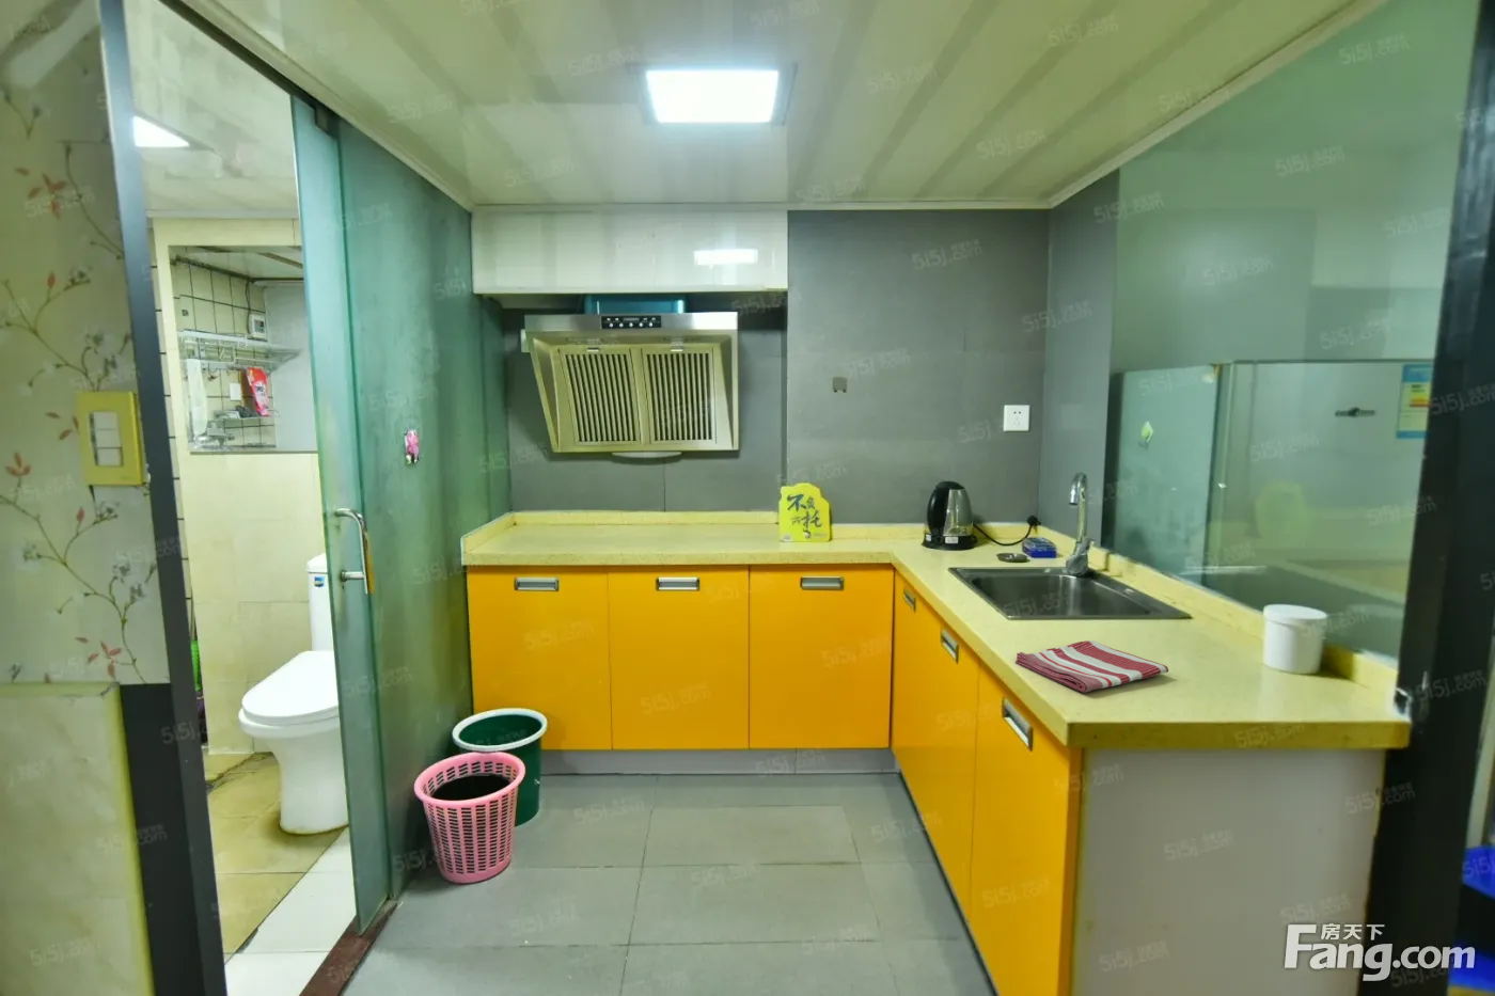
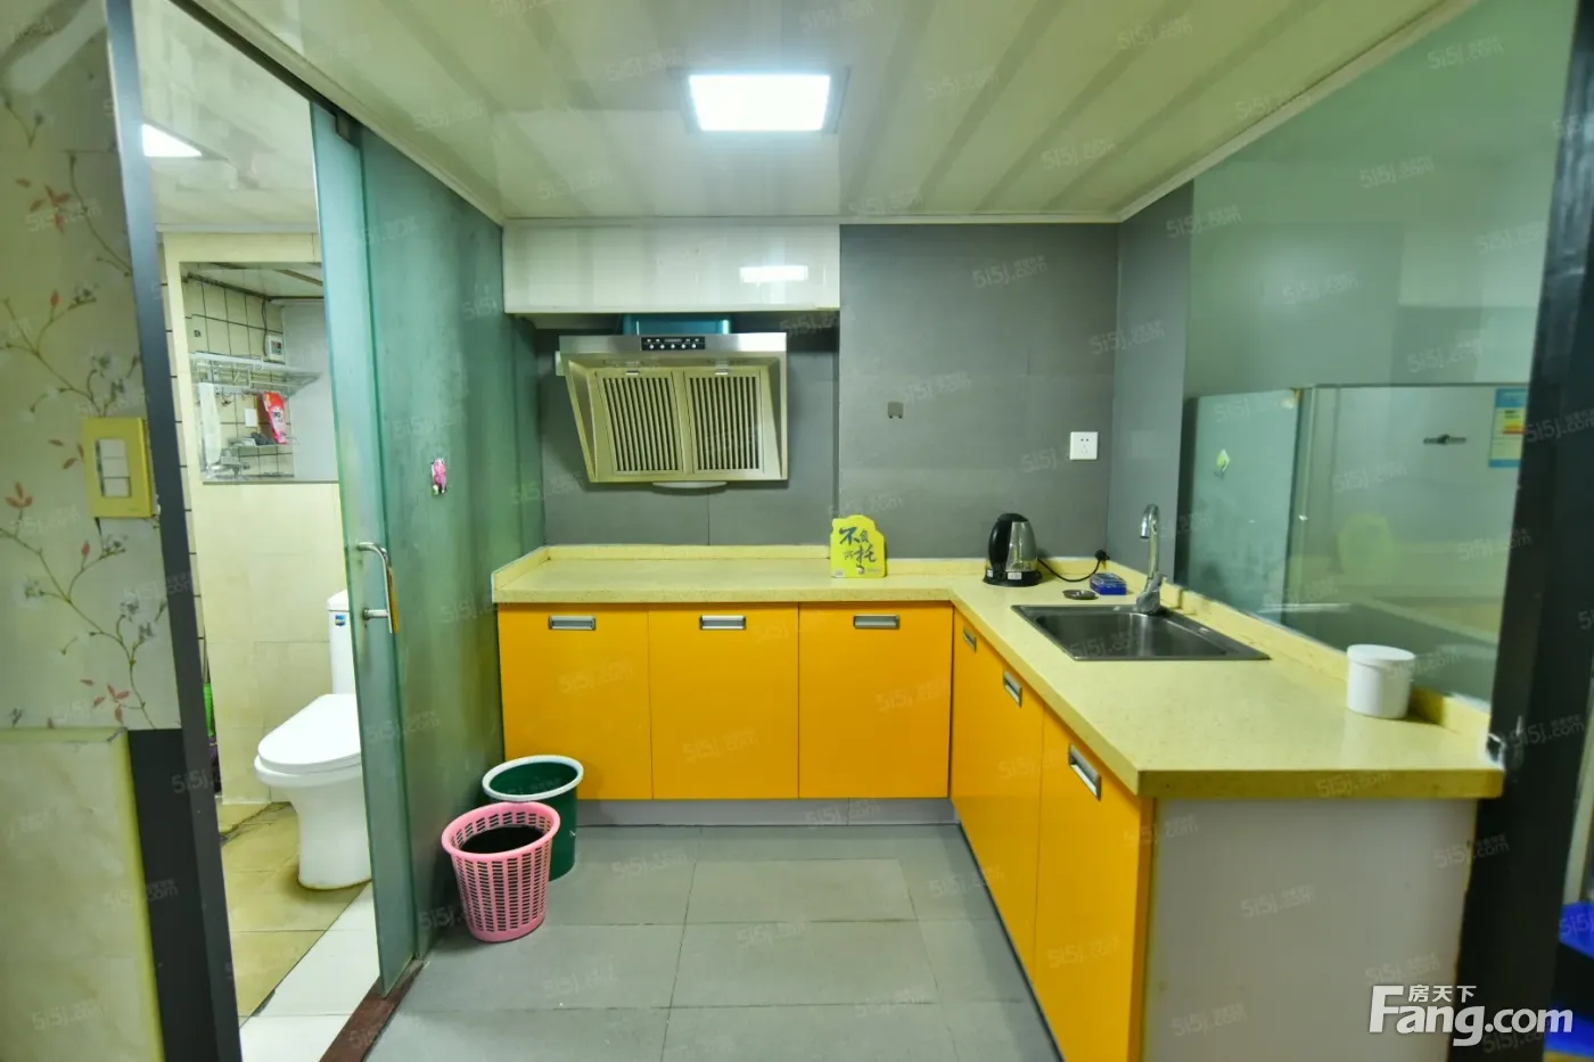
- dish towel [1015,639,1169,693]
